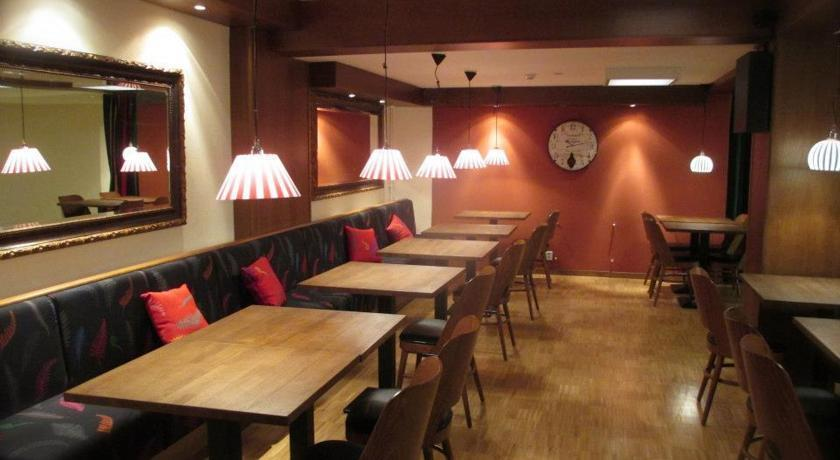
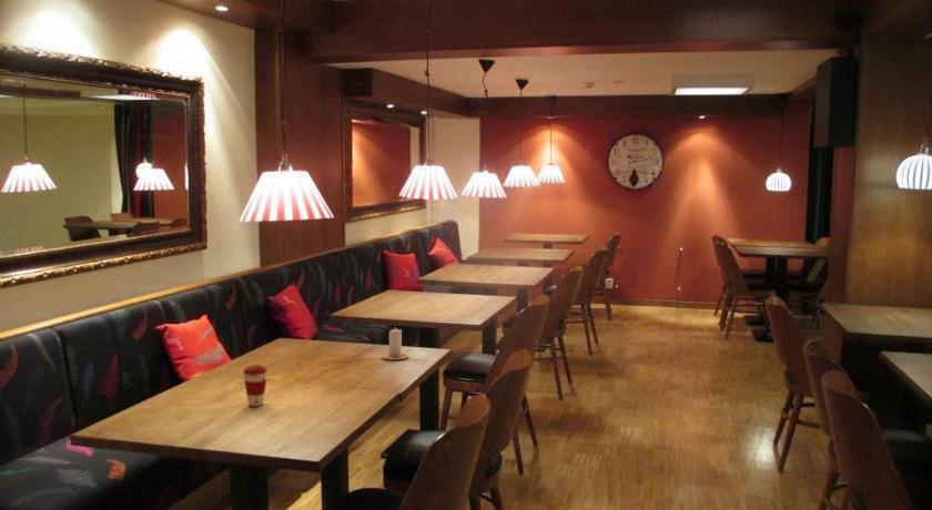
+ candle [381,328,411,361]
+ coffee cup [242,364,269,407]
